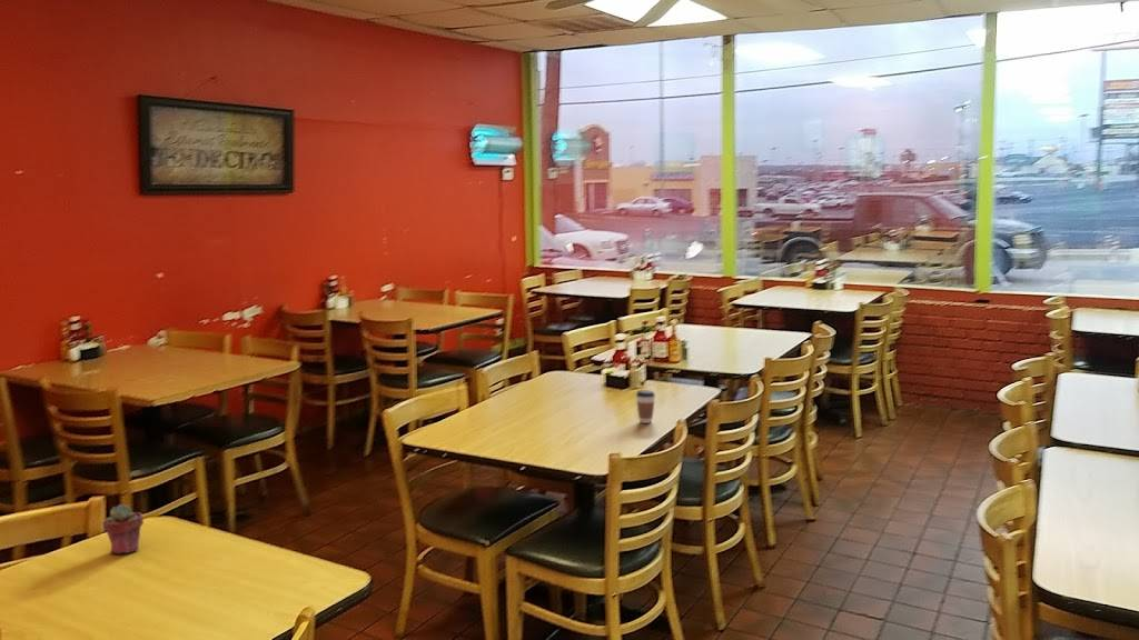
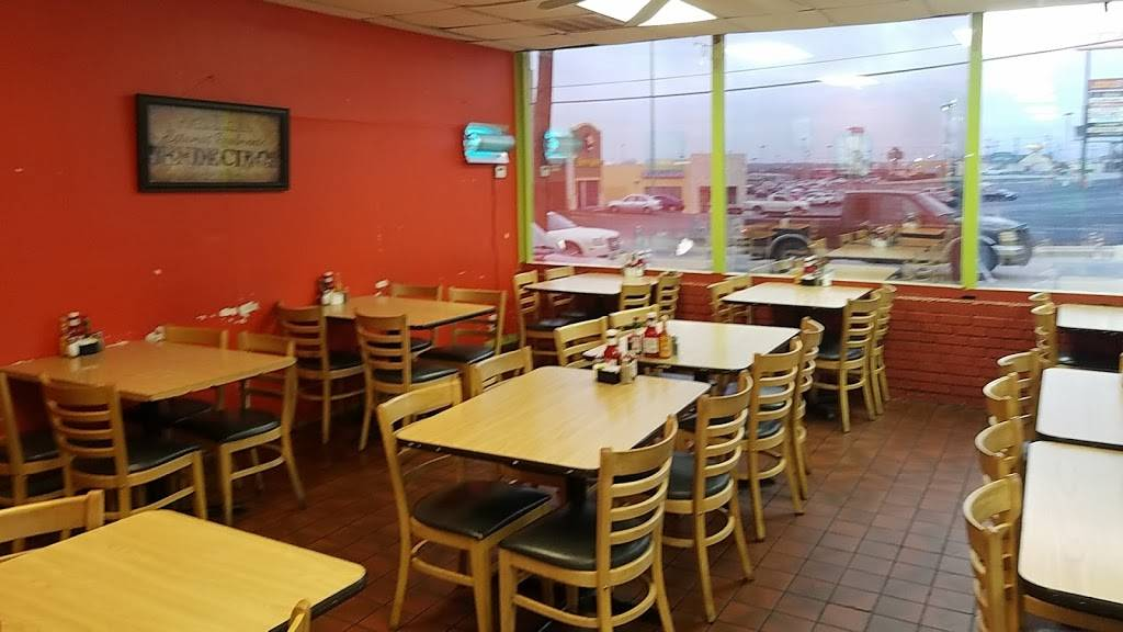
- potted succulent [101,503,145,556]
- coffee cup [635,389,656,424]
